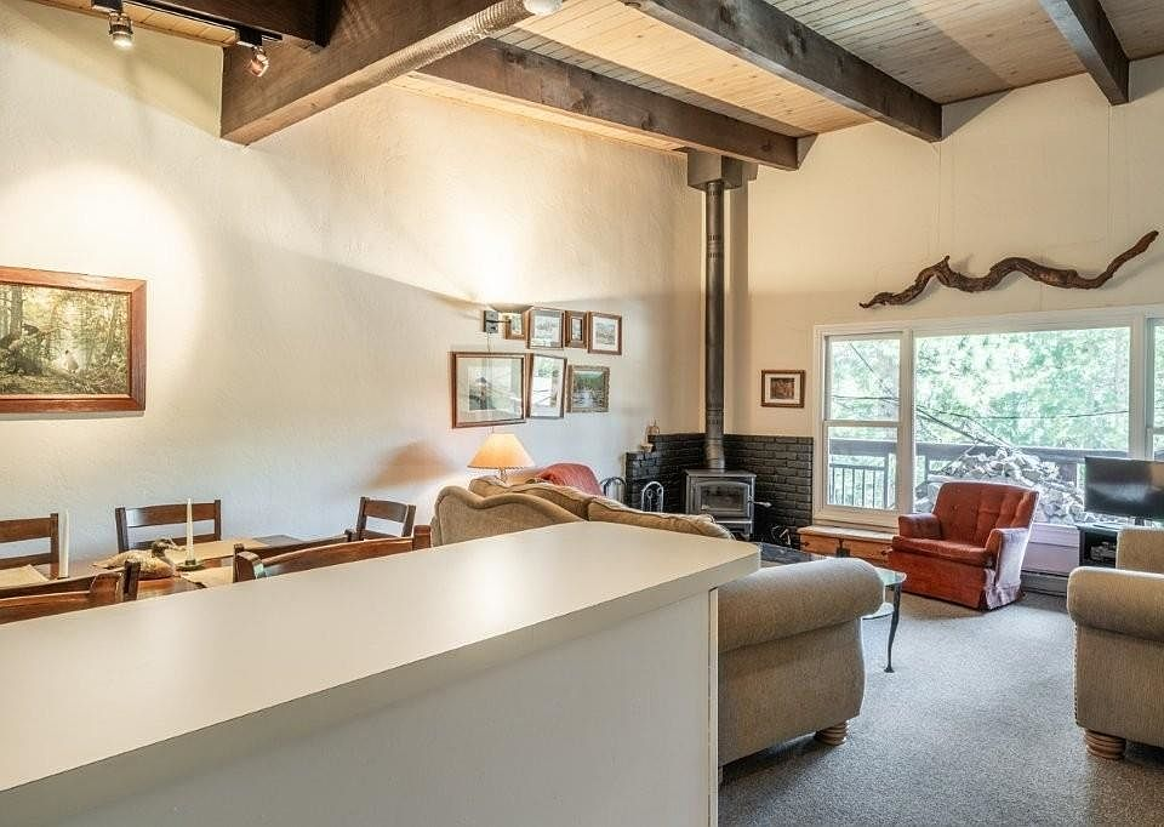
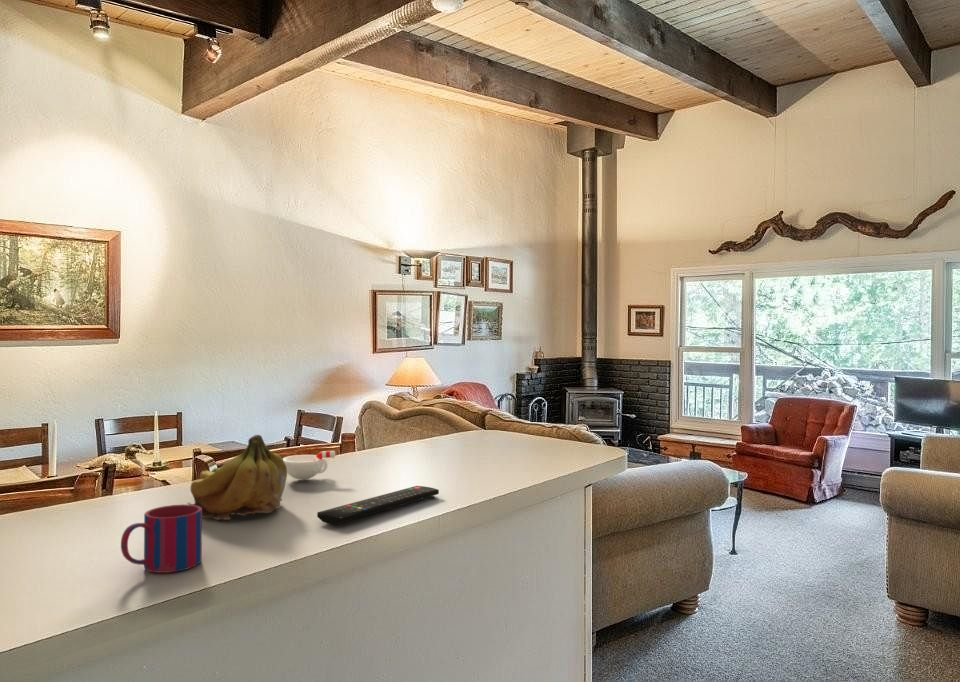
+ cup [283,450,336,481]
+ fruit [186,434,288,521]
+ mug [120,504,203,574]
+ remote control [316,485,440,526]
